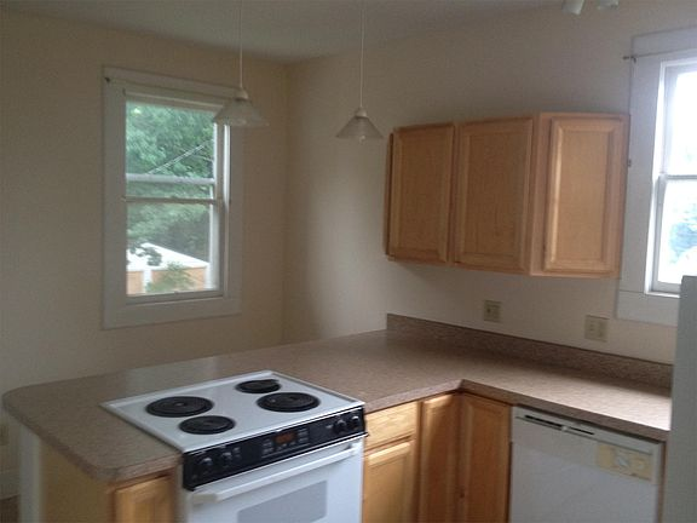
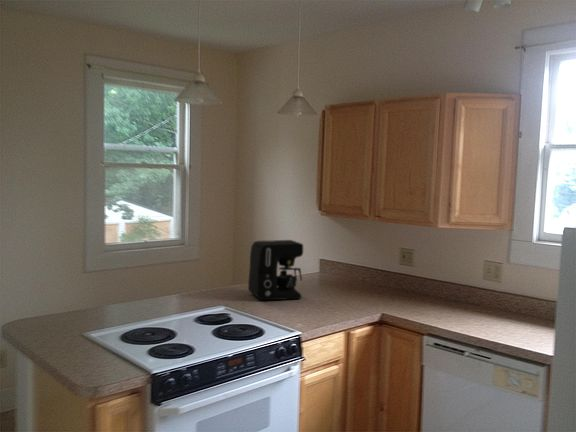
+ coffee maker [247,239,304,301]
